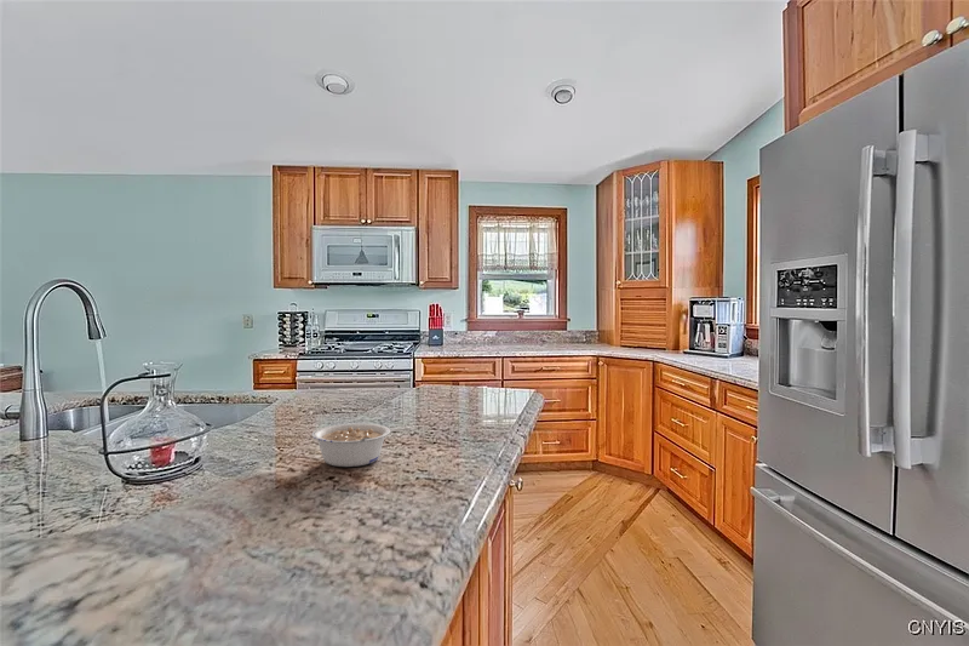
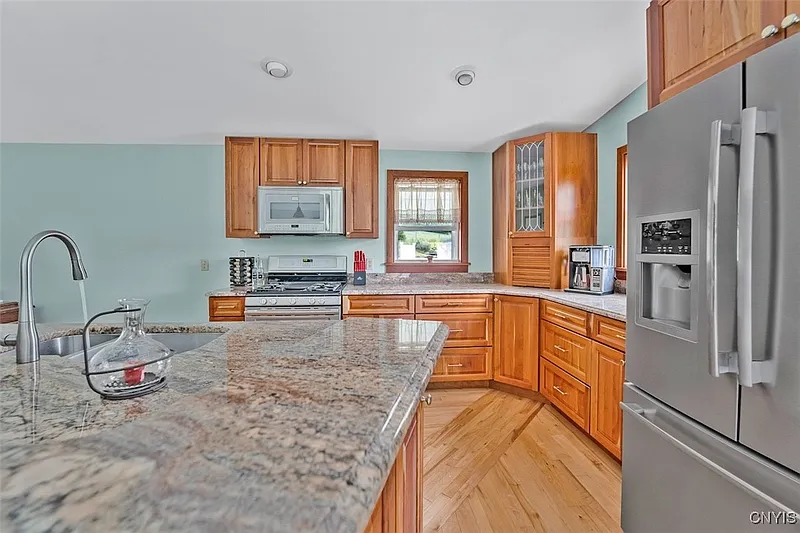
- legume [310,422,391,468]
